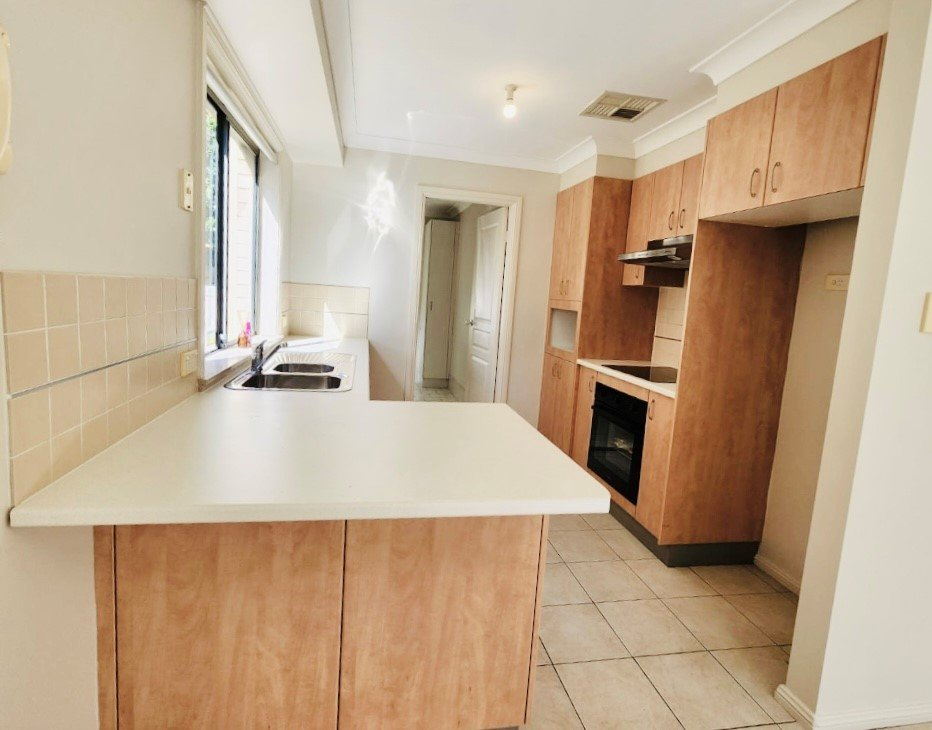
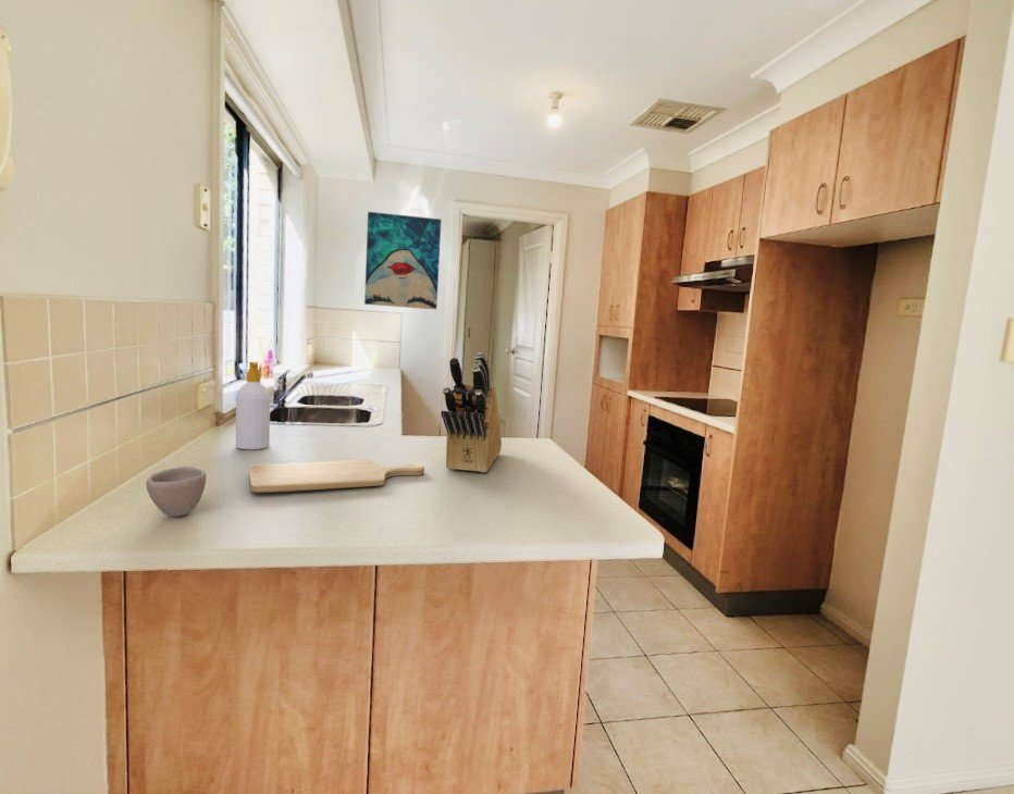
+ cup [145,466,207,518]
+ chopping board [248,459,425,494]
+ soap bottle [235,361,271,450]
+ knife block [440,351,503,473]
+ wall art [363,211,443,311]
